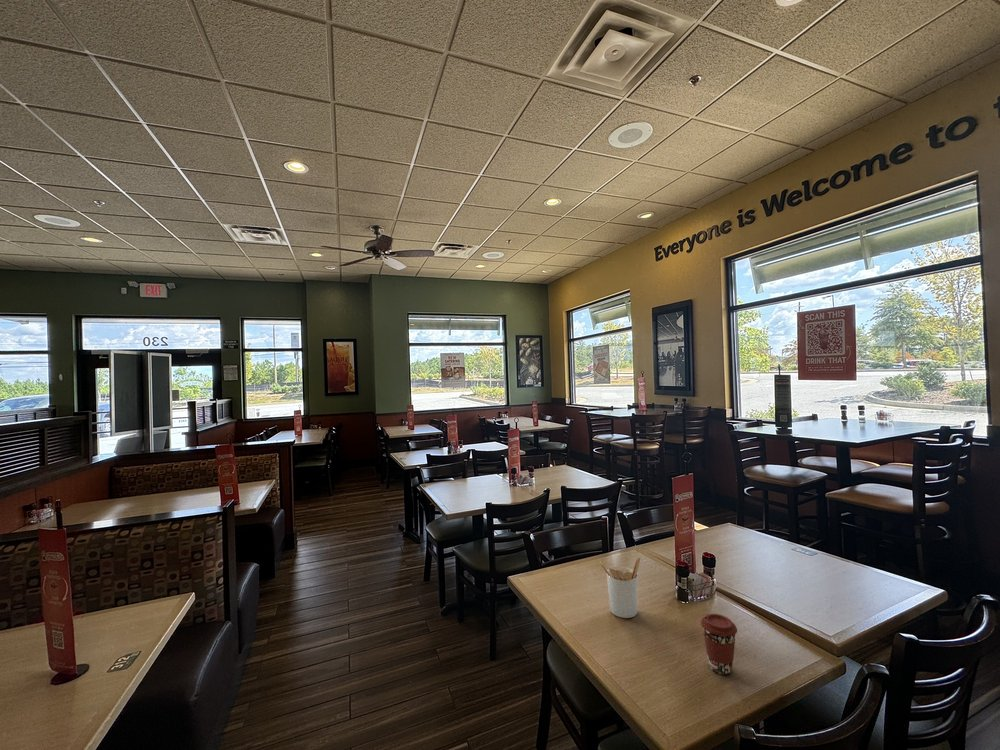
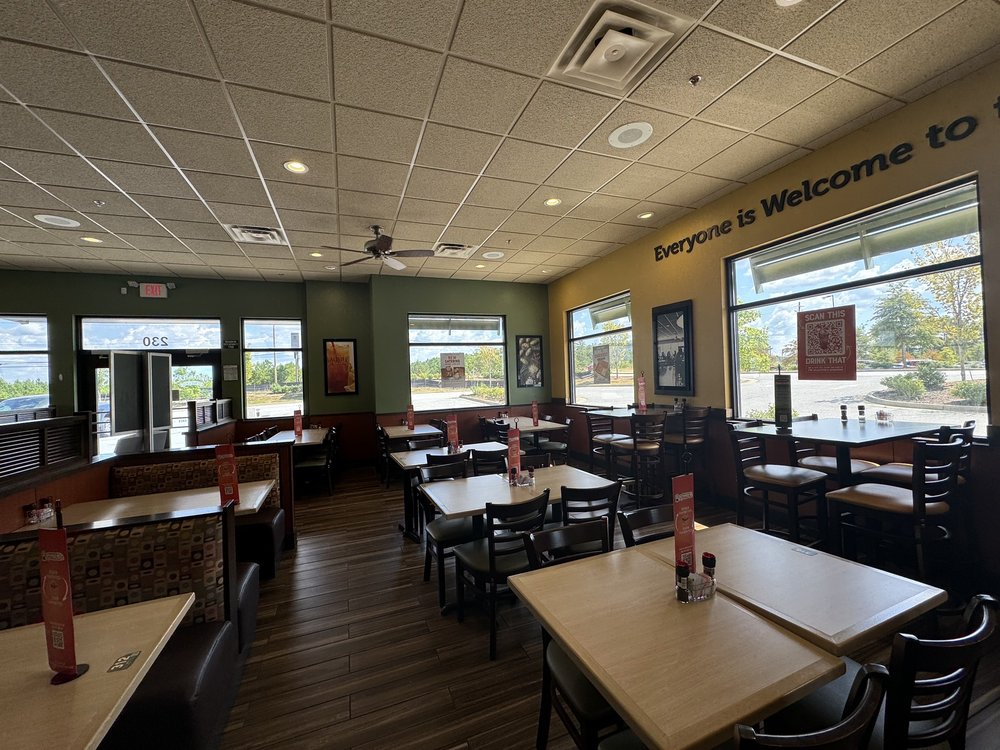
- utensil holder [599,556,641,619]
- coffee cup [700,613,738,676]
